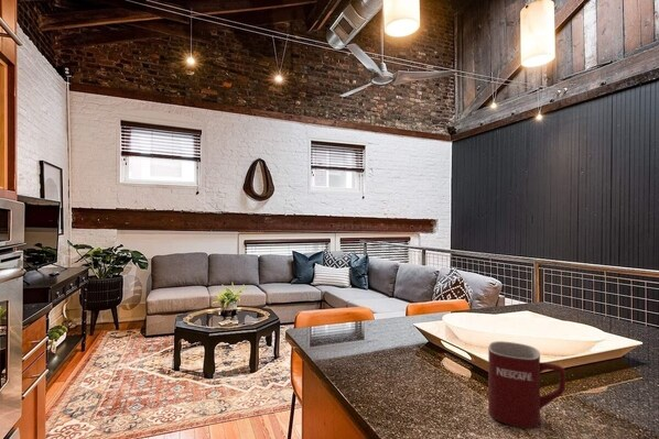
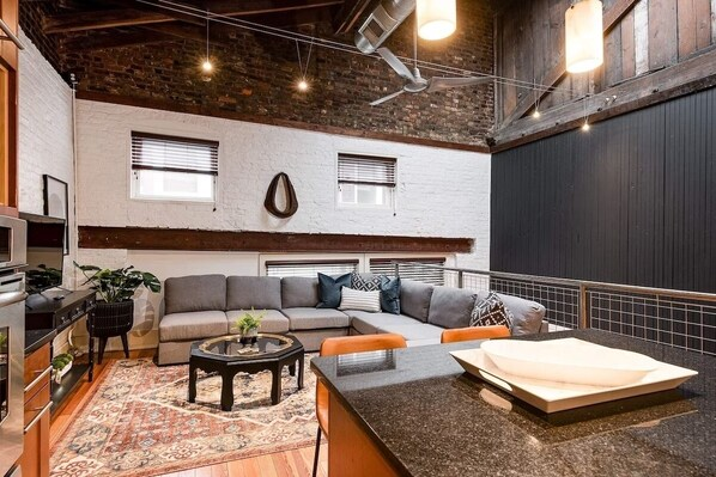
- mug [487,340,566,429]
